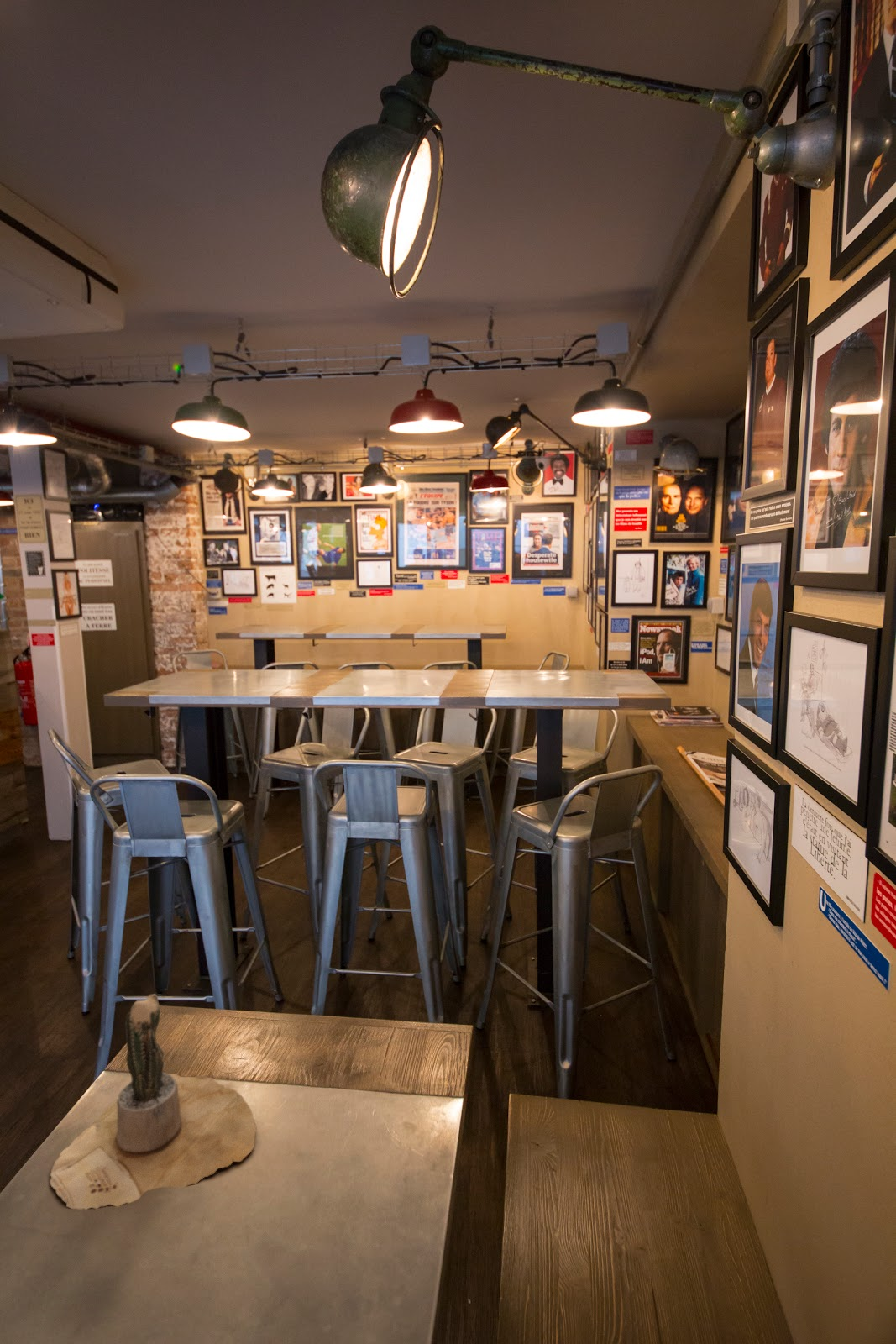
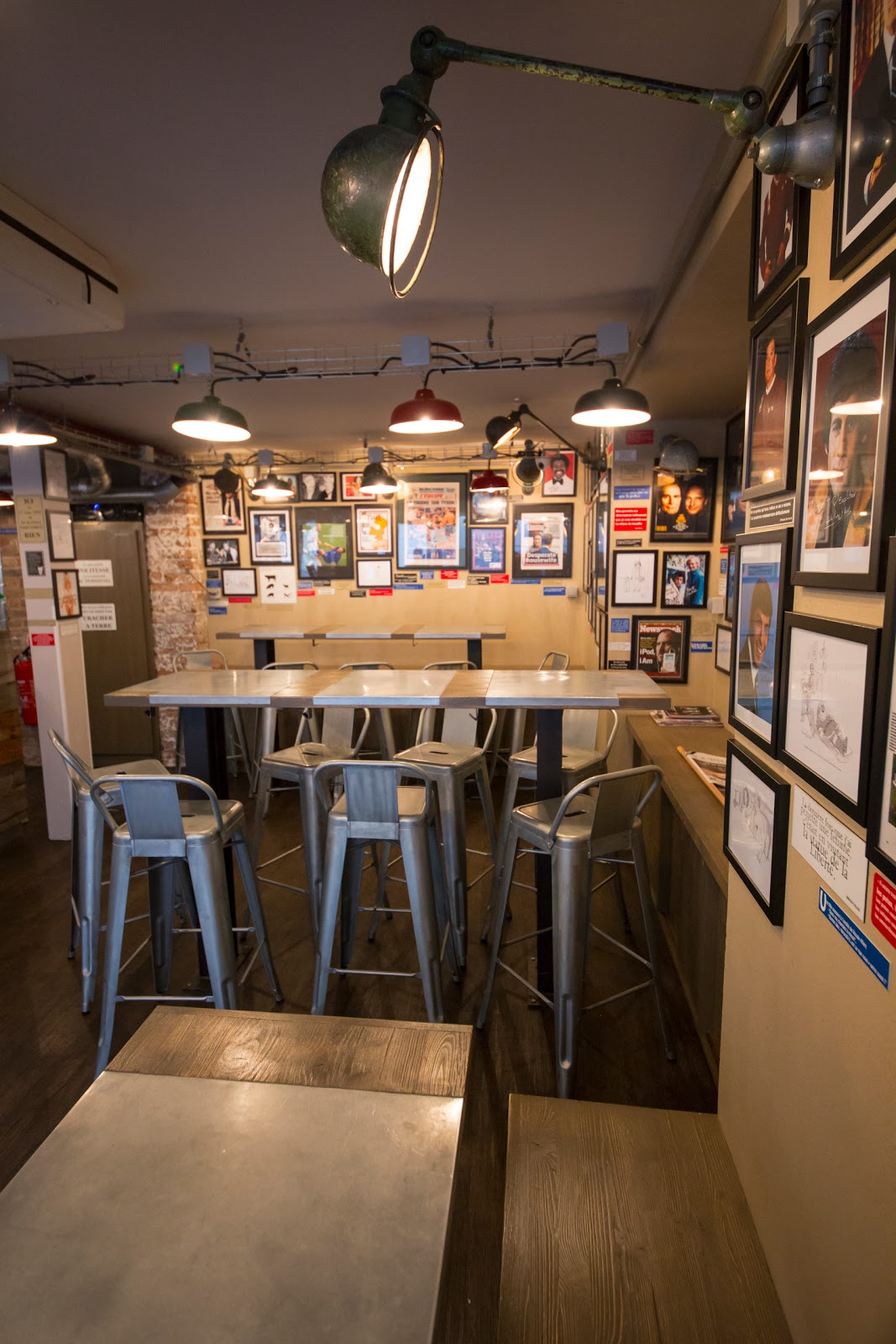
- potted cactus [50,993,258,1210]
